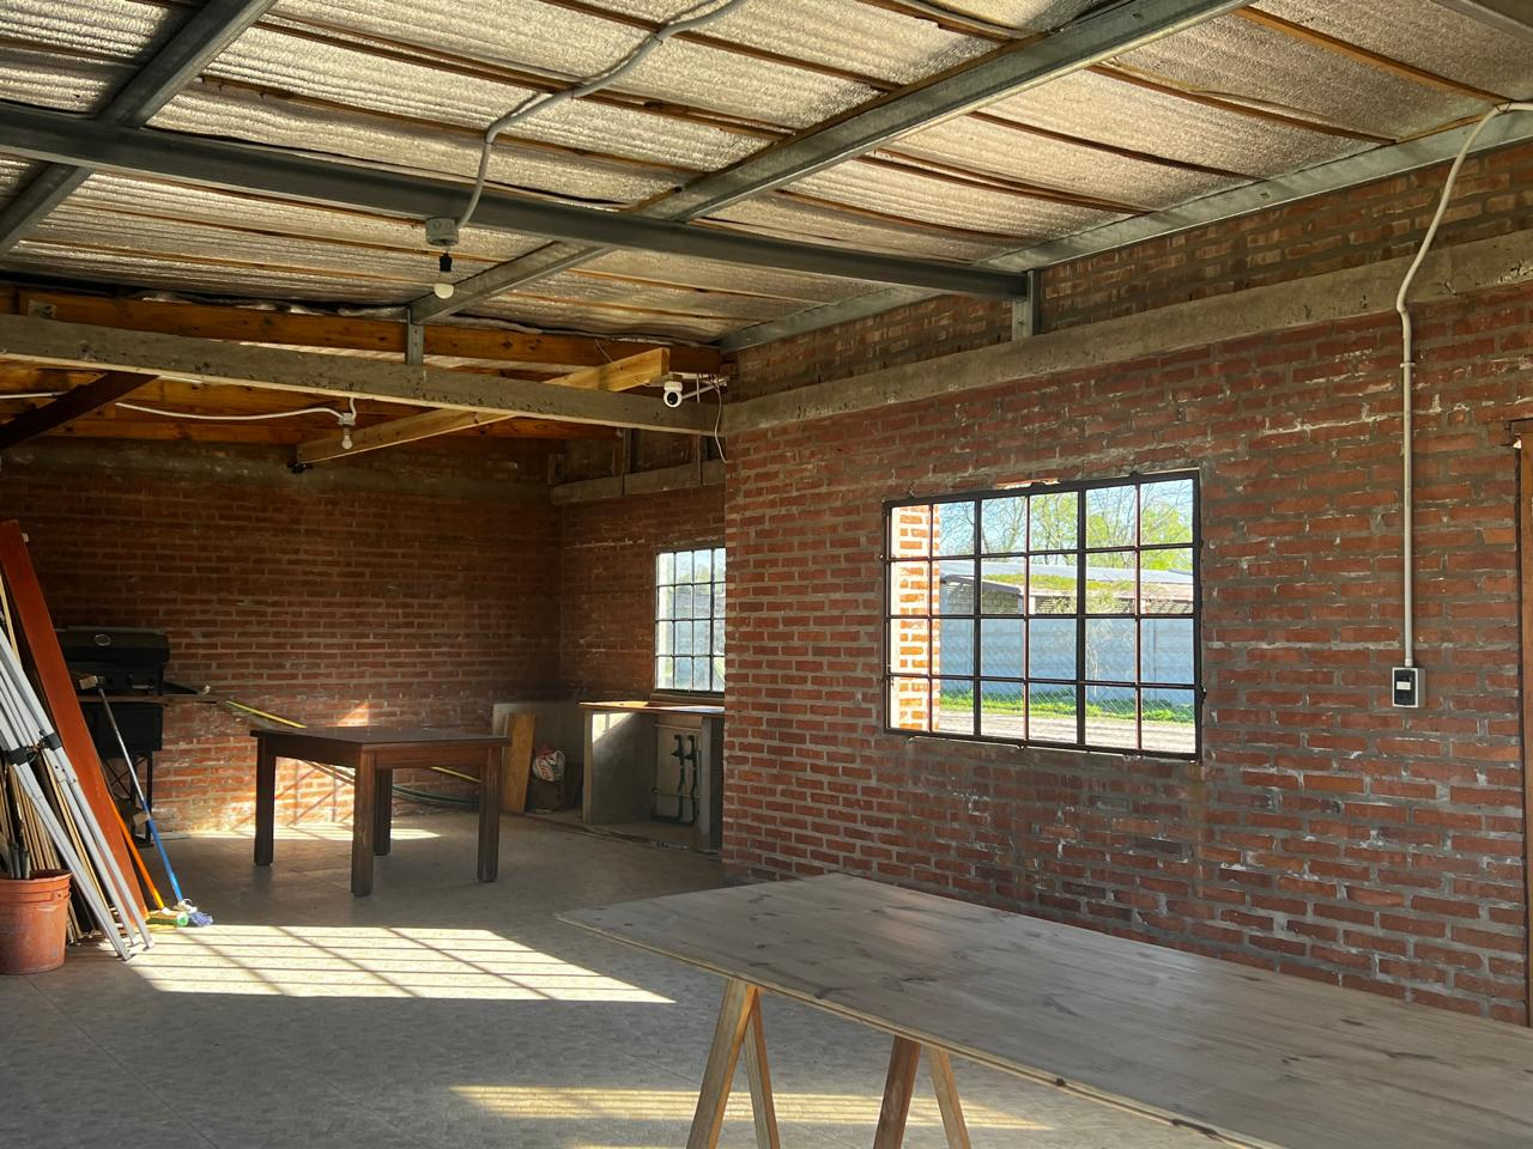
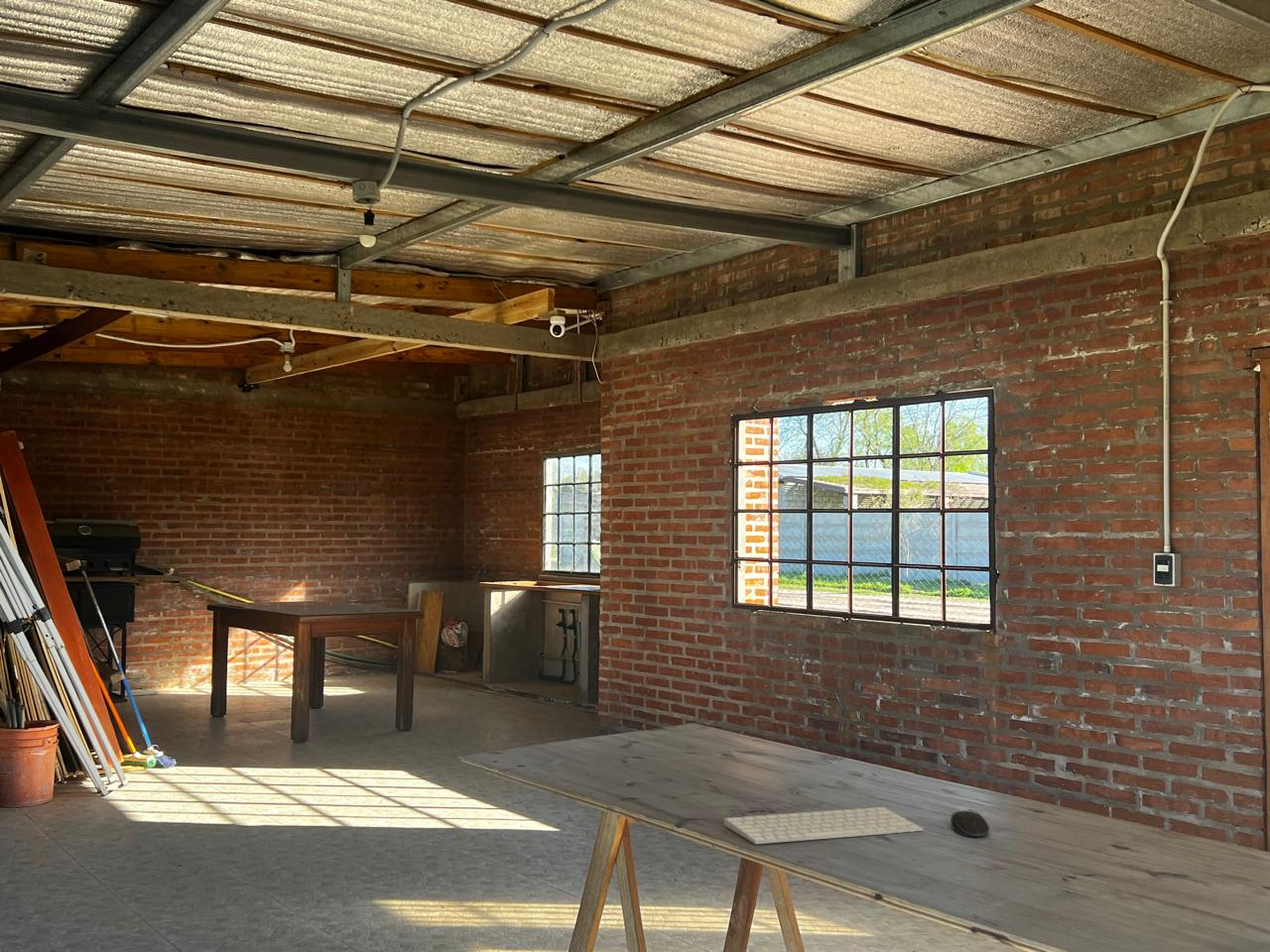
+ computer mouse [950,809,990,838]
+ computer keyboard [723,806,924,845]
